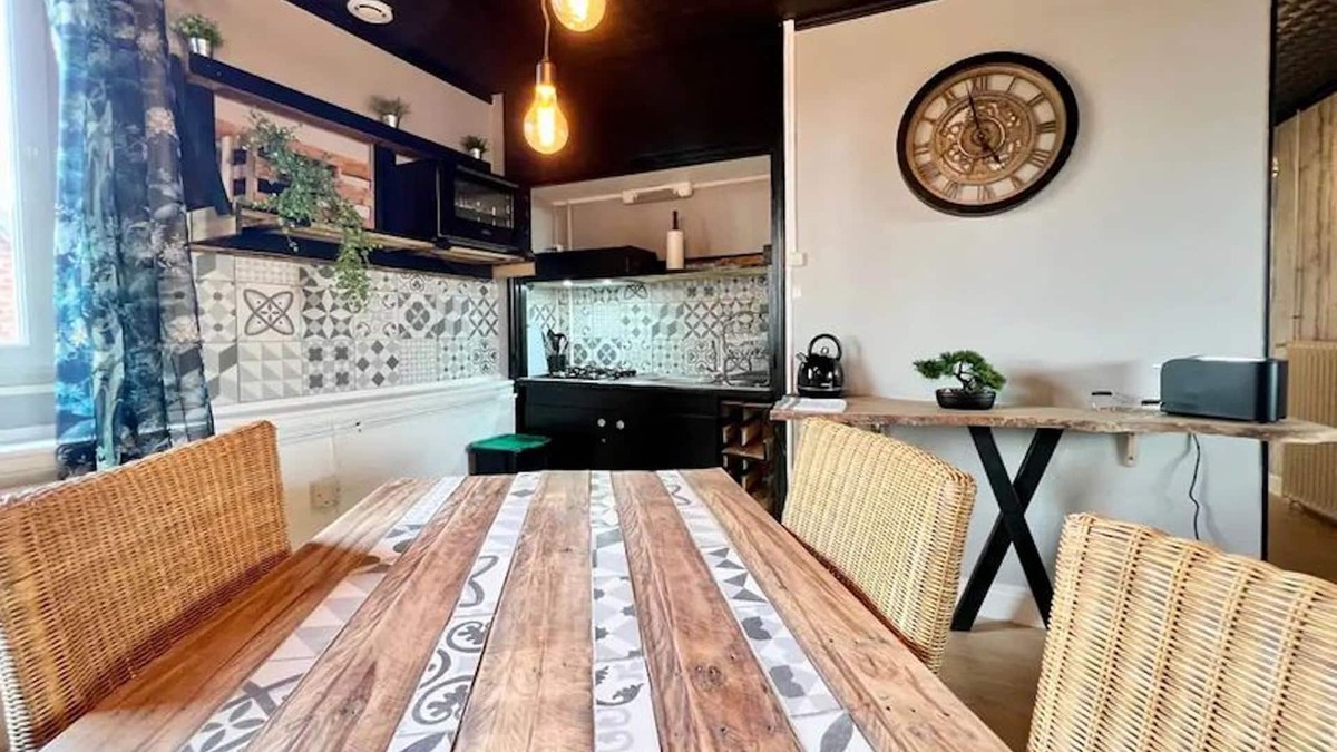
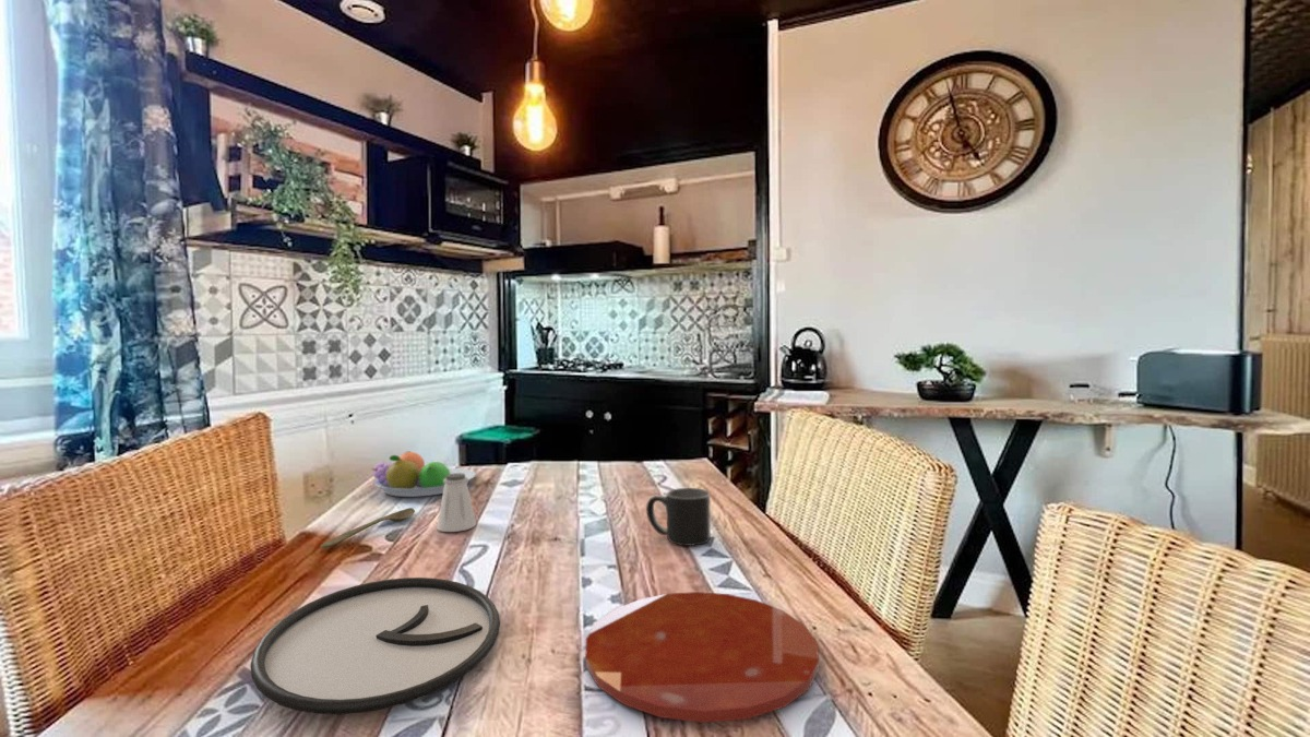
+ plate [249,576,501,715]
+ mug [645,487,712,547]
+ plate [585,591,820,724]
+ spoon [320,507,416,548]
+ saltshaker [436,473,477,533]
+ fruit bowl [371,450,477,498]
